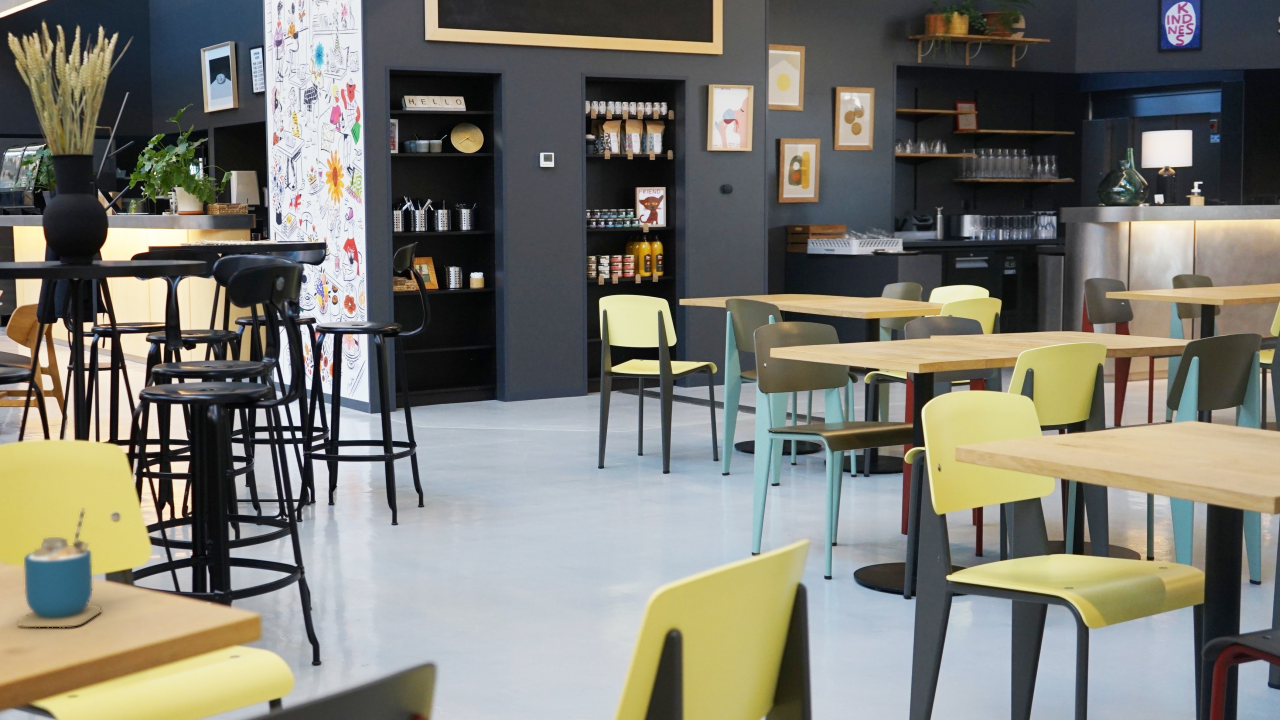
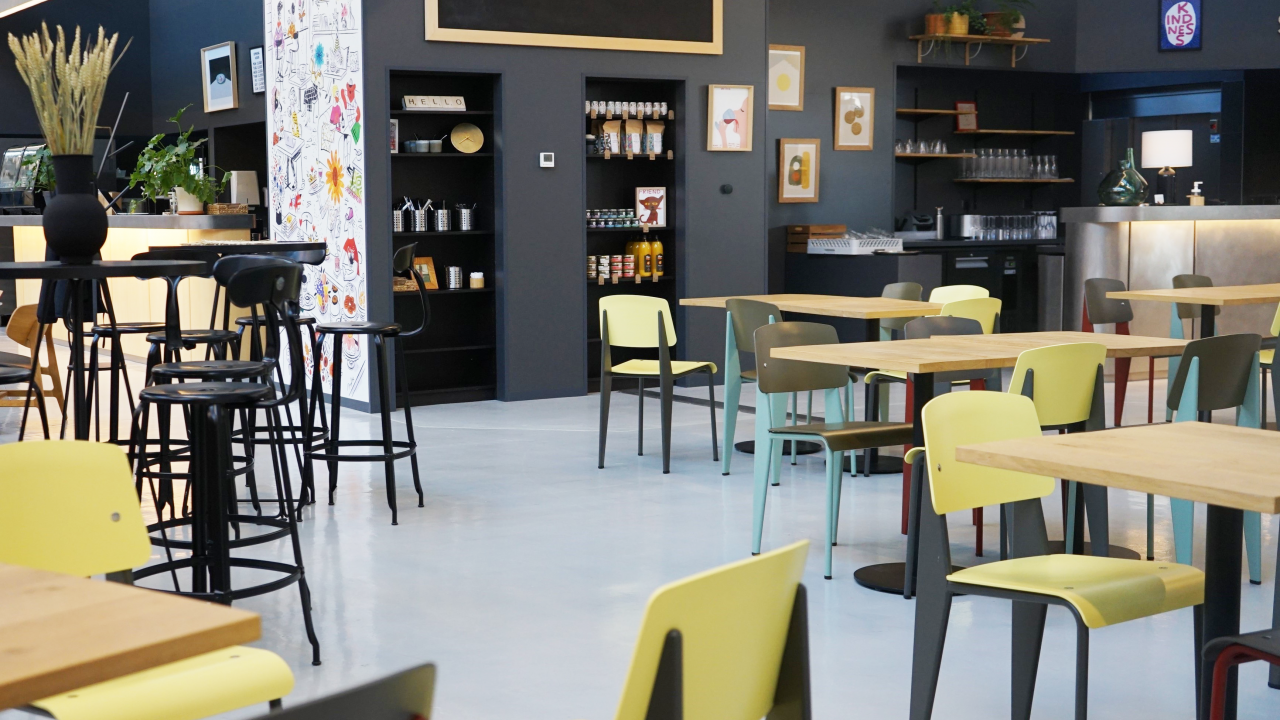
- cup [17,508,102,628]
